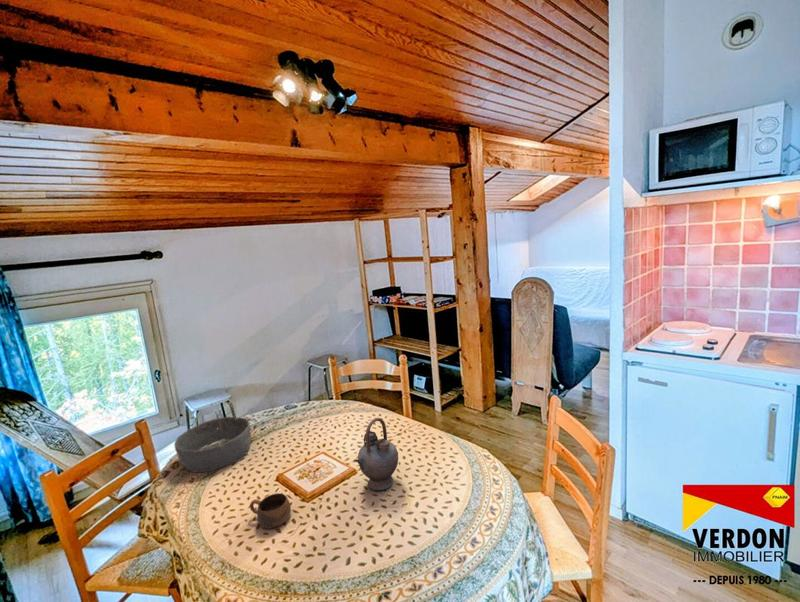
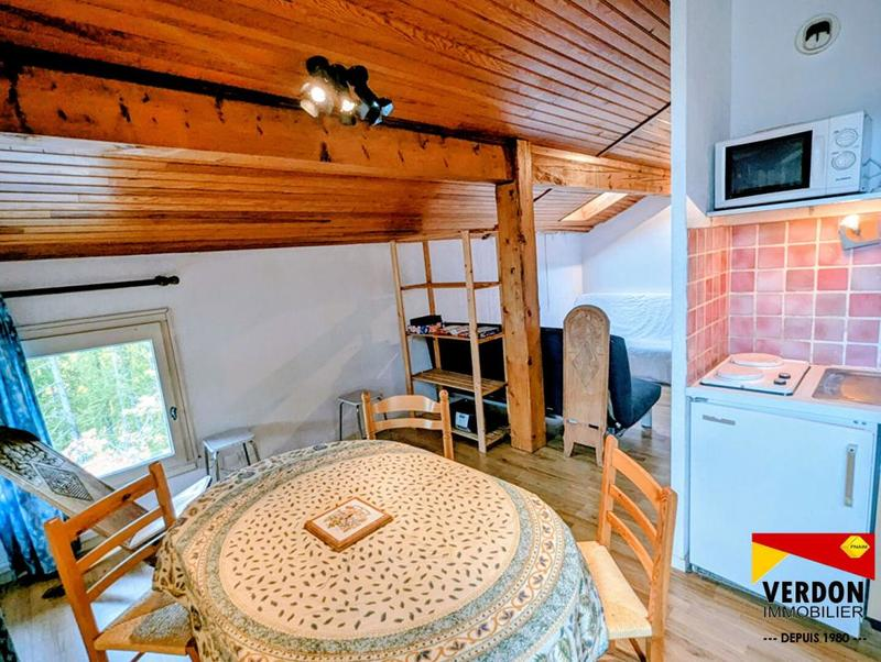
- bowl [173,416,252,473]
- teapot [352,417,399,491]
- cup [249,492,292,530]
